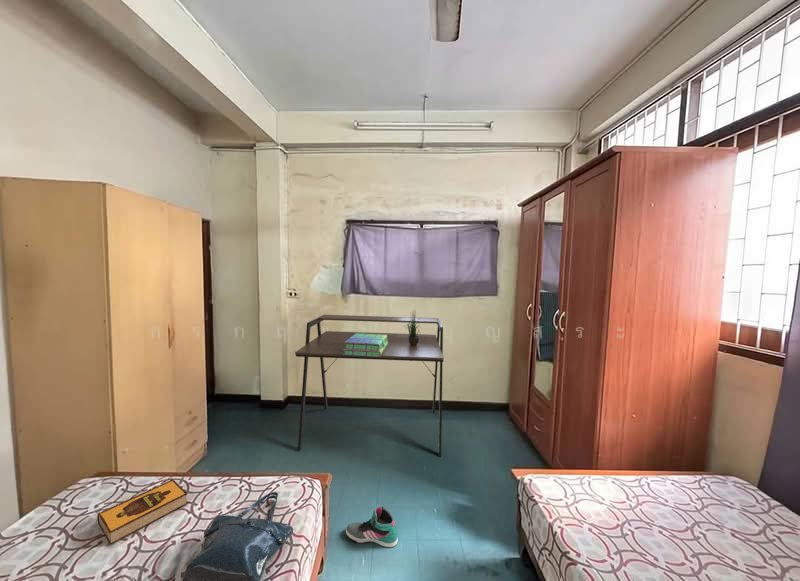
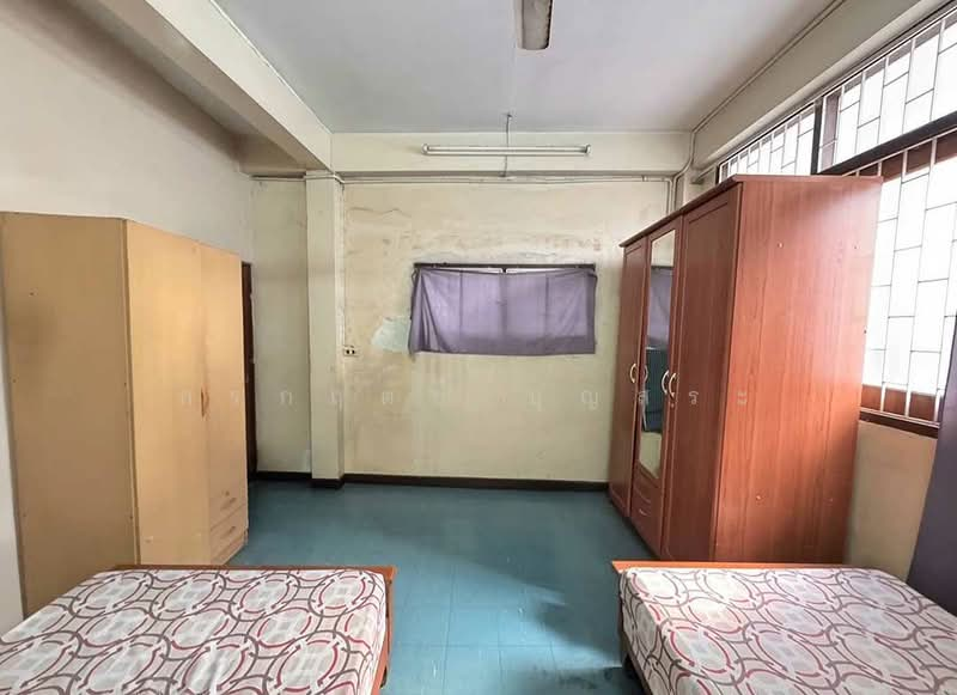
- hardback book [96,478,189,546]
- sneaker [345,504,399,548]
- desk [294,314,445,458]
- tote bag [182,491,294,581]
- stack of books [343,333,388,357]
- potted plant [402,304,423,346]
